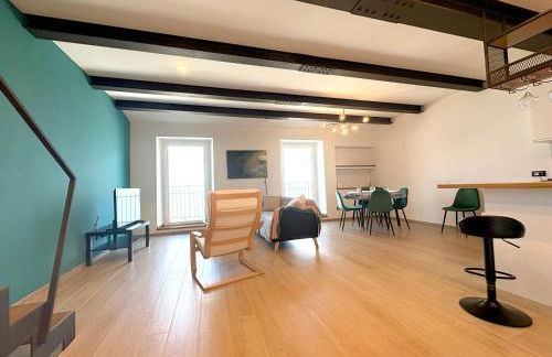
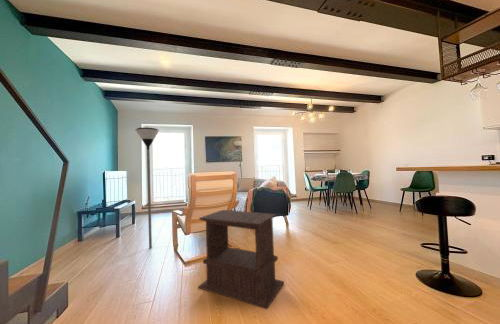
+ side table [197,209,285,310]
+ floor lamp [135,126,160,249]
